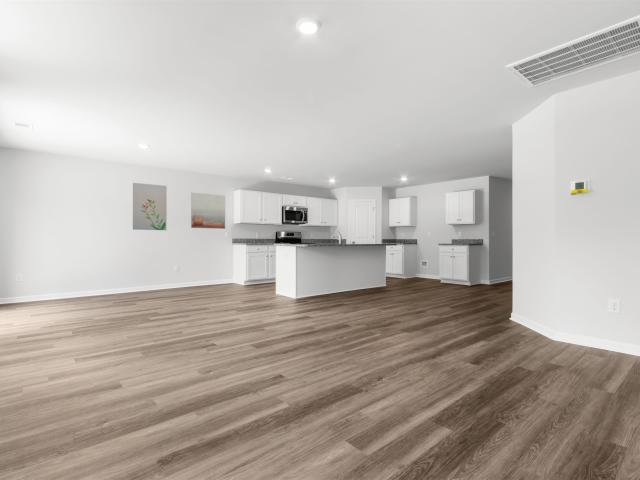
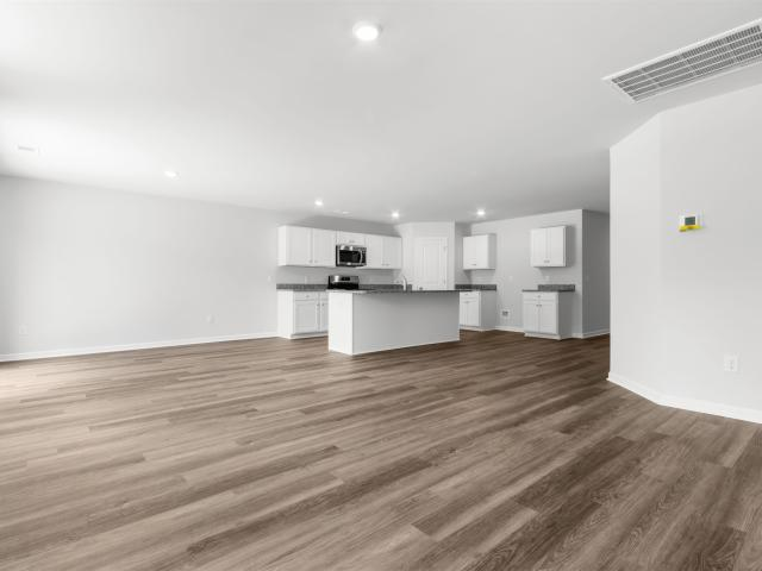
- wall art [190,192,226,230]
- wall art [132,182,168,231]
